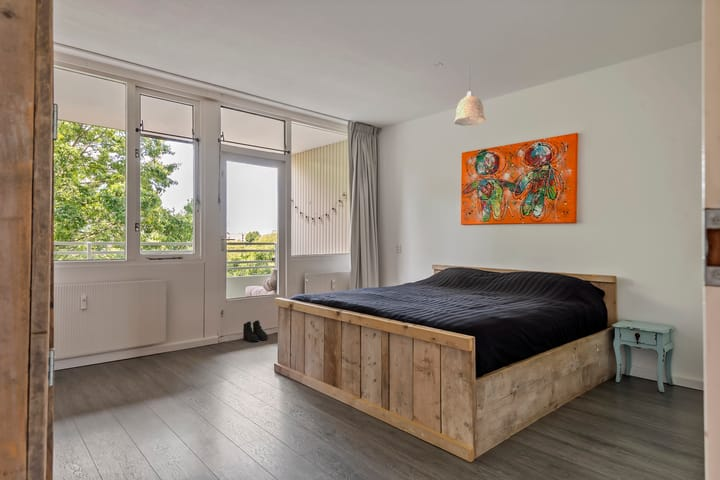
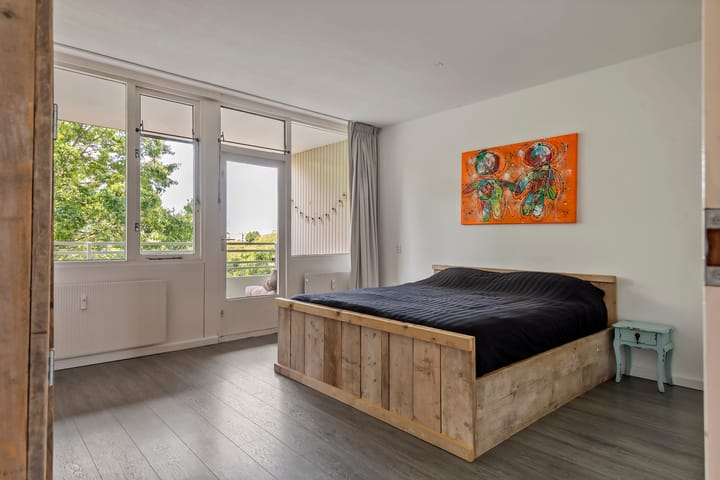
- pendant lamp [453,64,486,127]
- boots [242,319,269,343]
